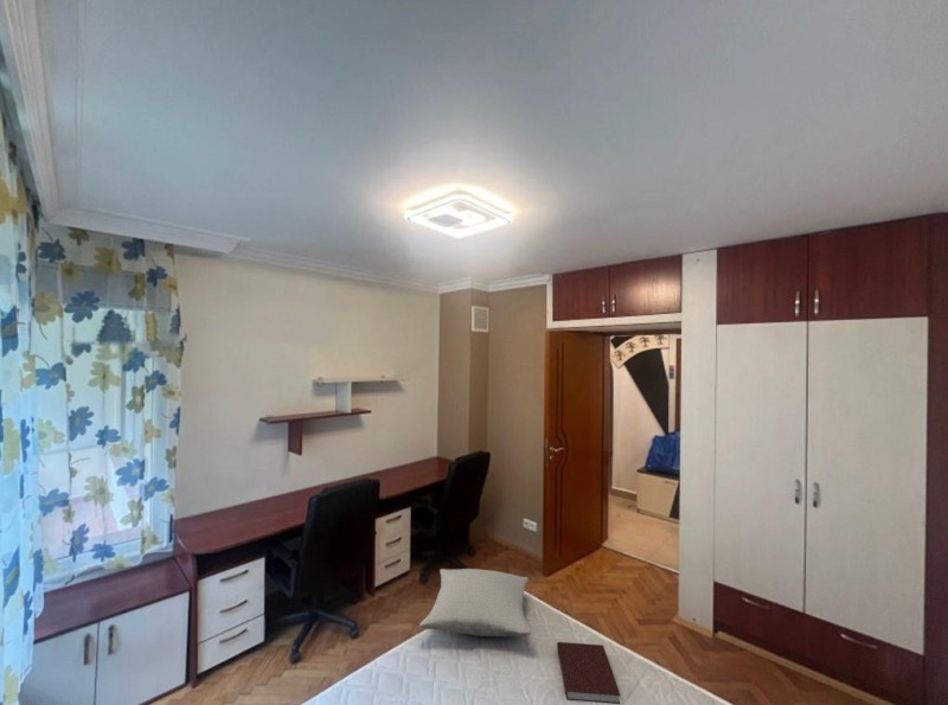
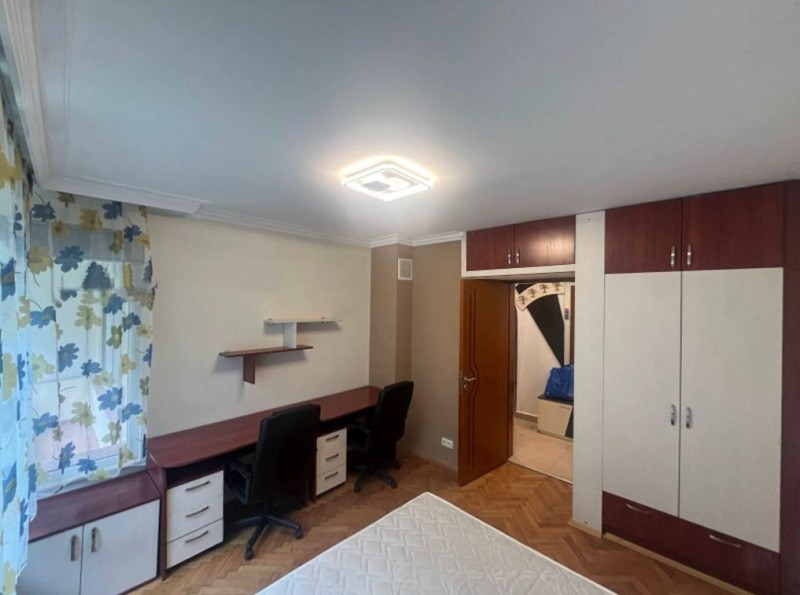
- notebook [556,641,621,705]
- pillow [418,568,532,637]
